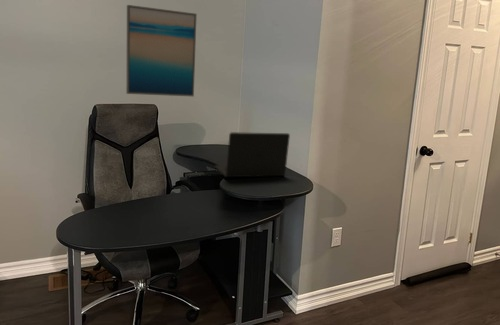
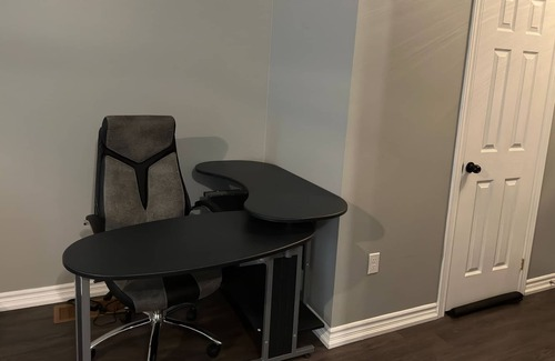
- laptop [214,131,291,178]
- wall art [125,4,198,98]
